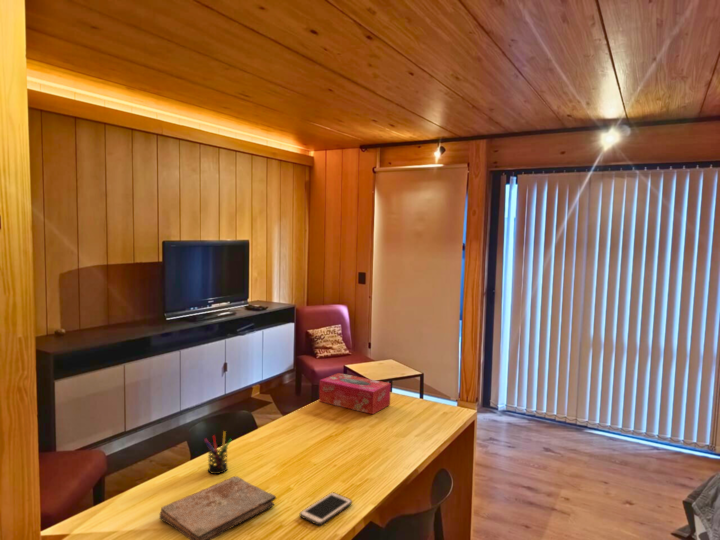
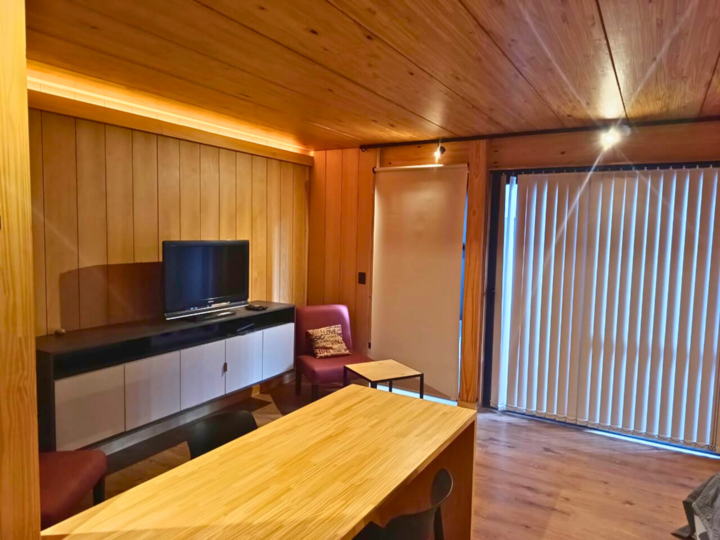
- tissue box [318,372,392,415]
- cell phone [299,491,353,526]
- book [158,475,277,540]
- pen holder [203,430,233,475]
